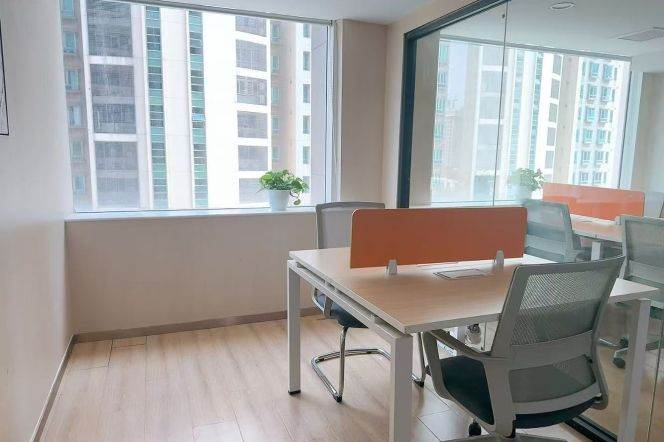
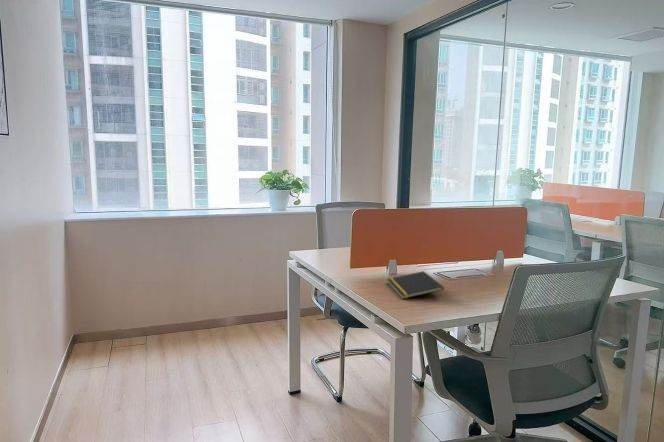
+ notepad [386,270,445,300]
